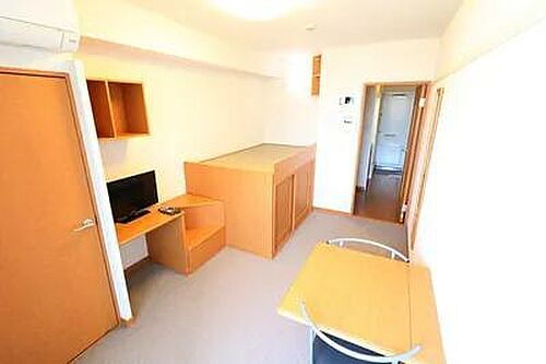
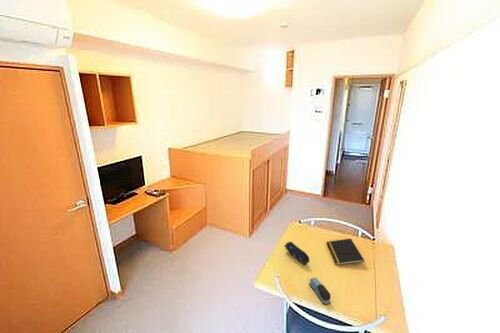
+ stapler [308,276,332,306]
+ pencil case [283,241,310,266]
+ notepad [326,238,365,266]
